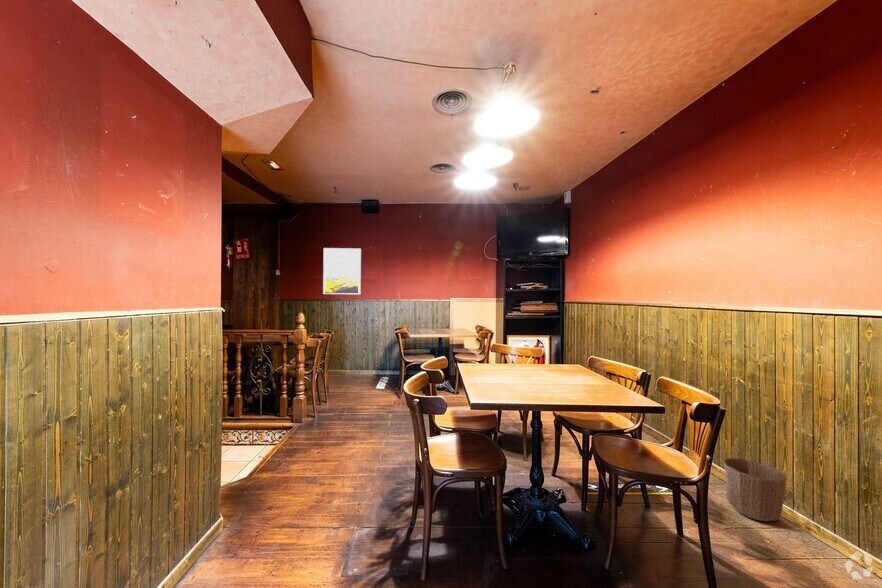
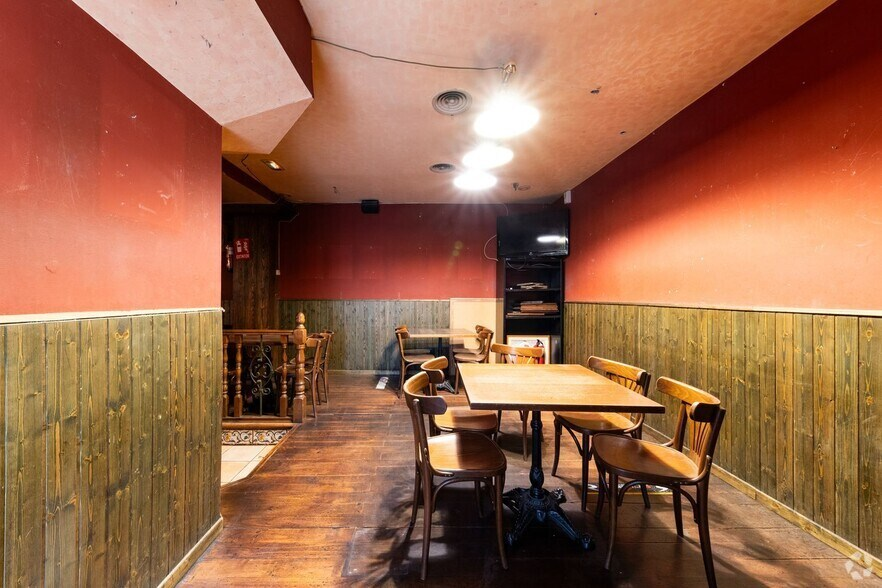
- waste basket [722,457,788,523]
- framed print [322,247,362,295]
